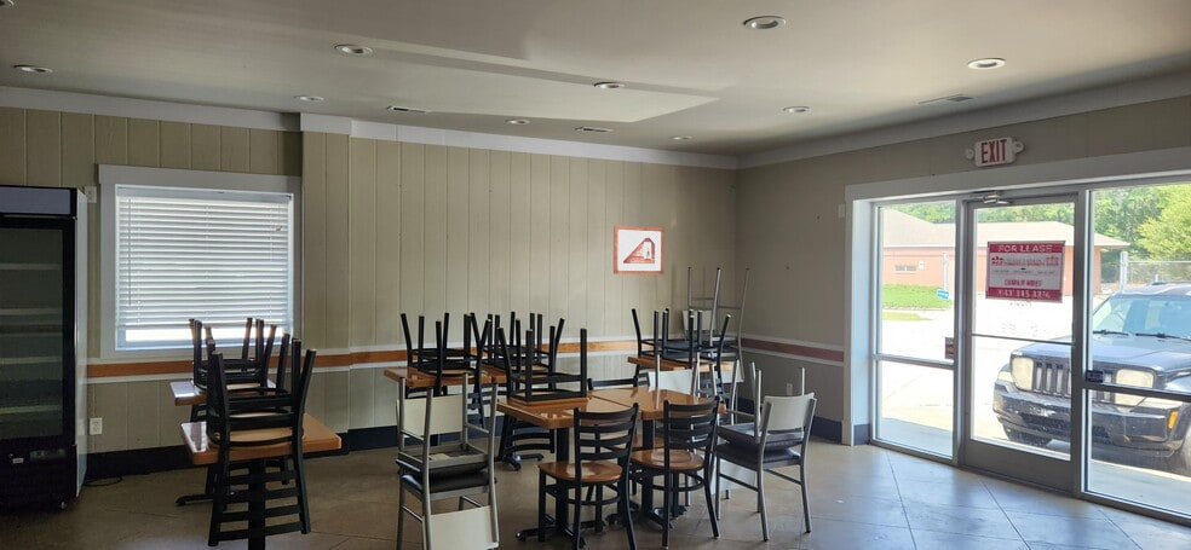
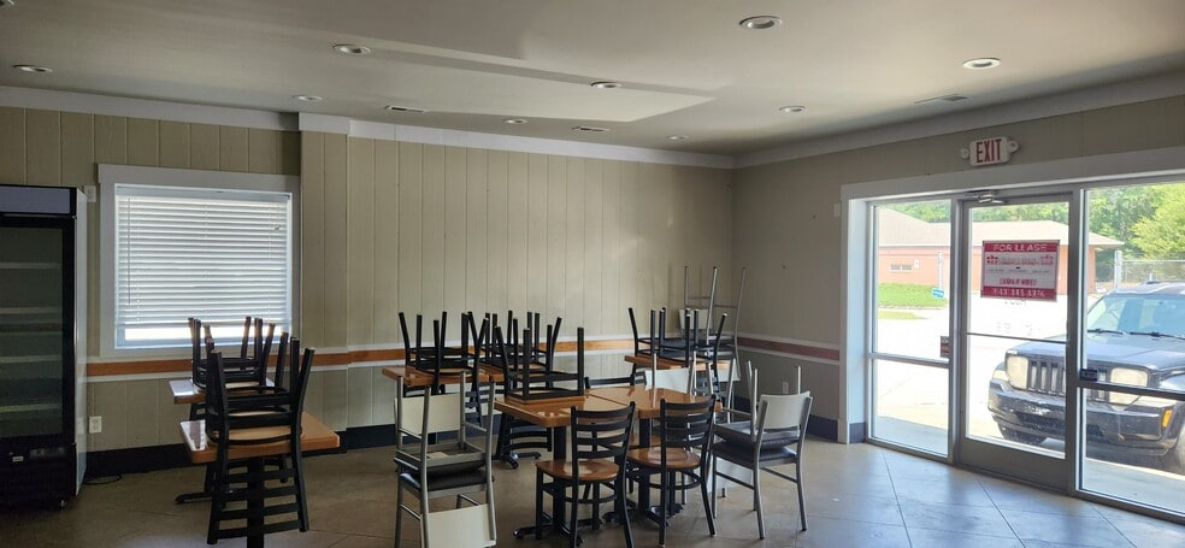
- picture frame [612,225,666,276]
